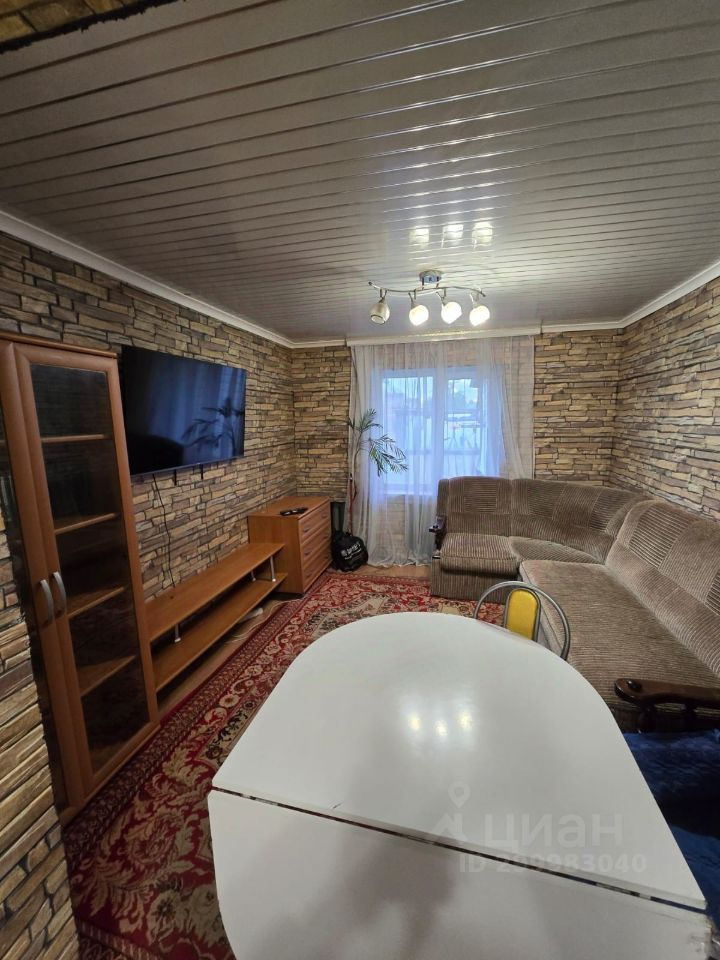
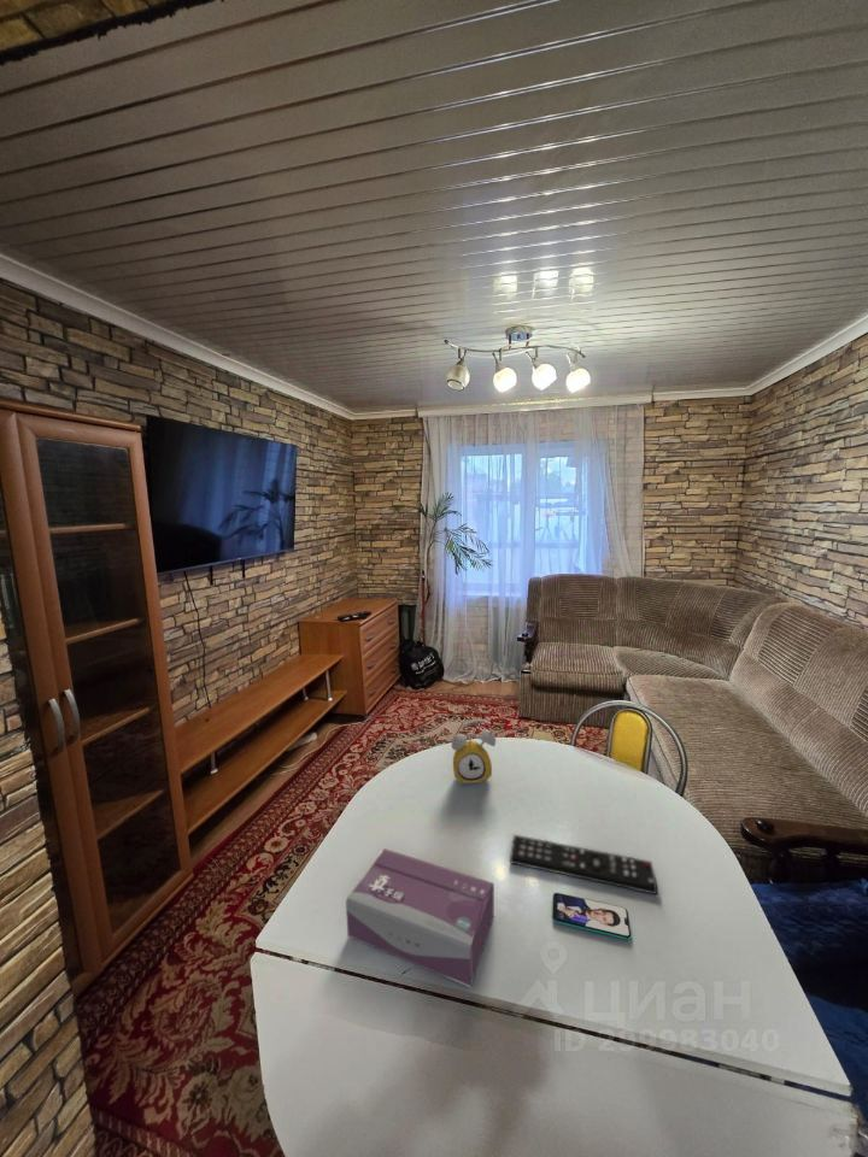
+ alarm clock [451,717,497,787]
+ tissue box [345,847,495,988]
+ remote control [509,834,658,895]
+ smartphone [551,892,632,940]
